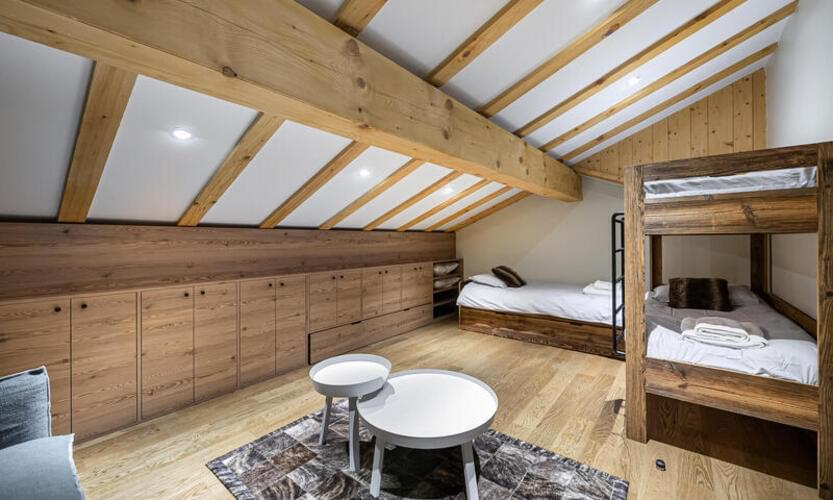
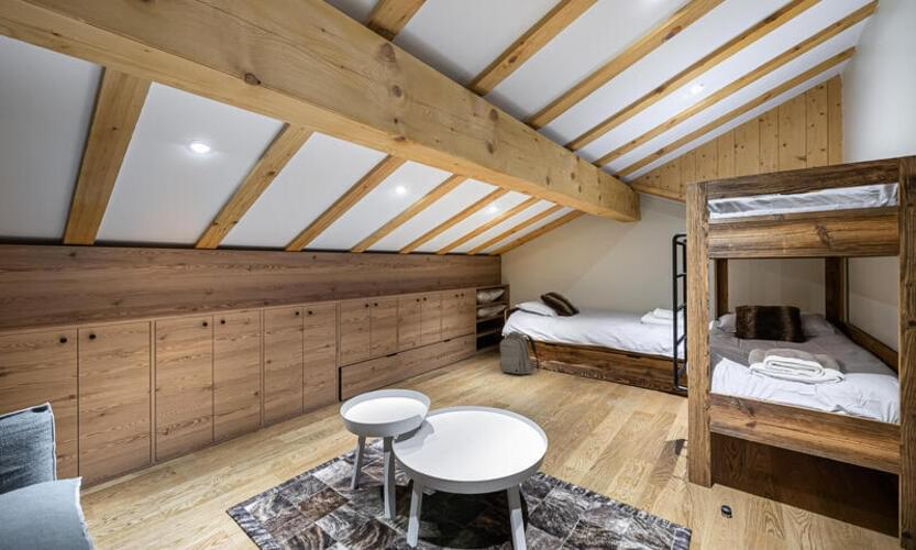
+ backpack [497,330,540,375]
